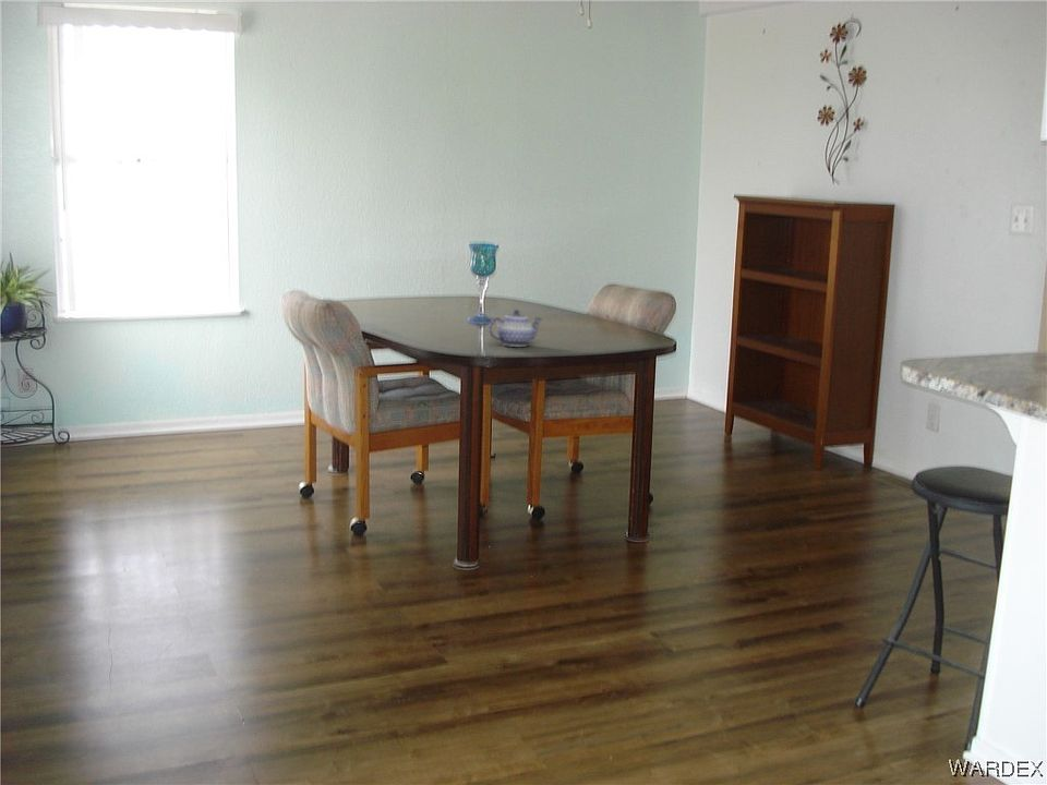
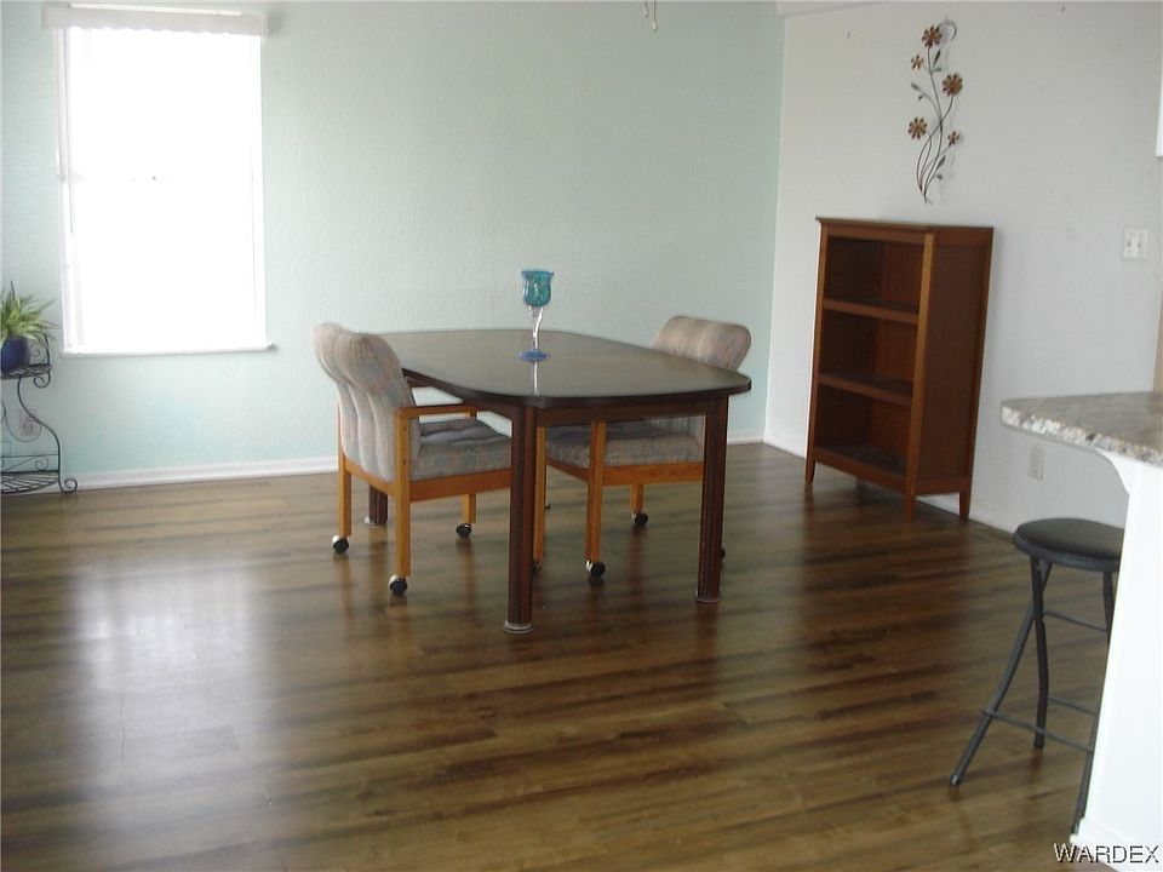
- teapot [488,309,543,348]
